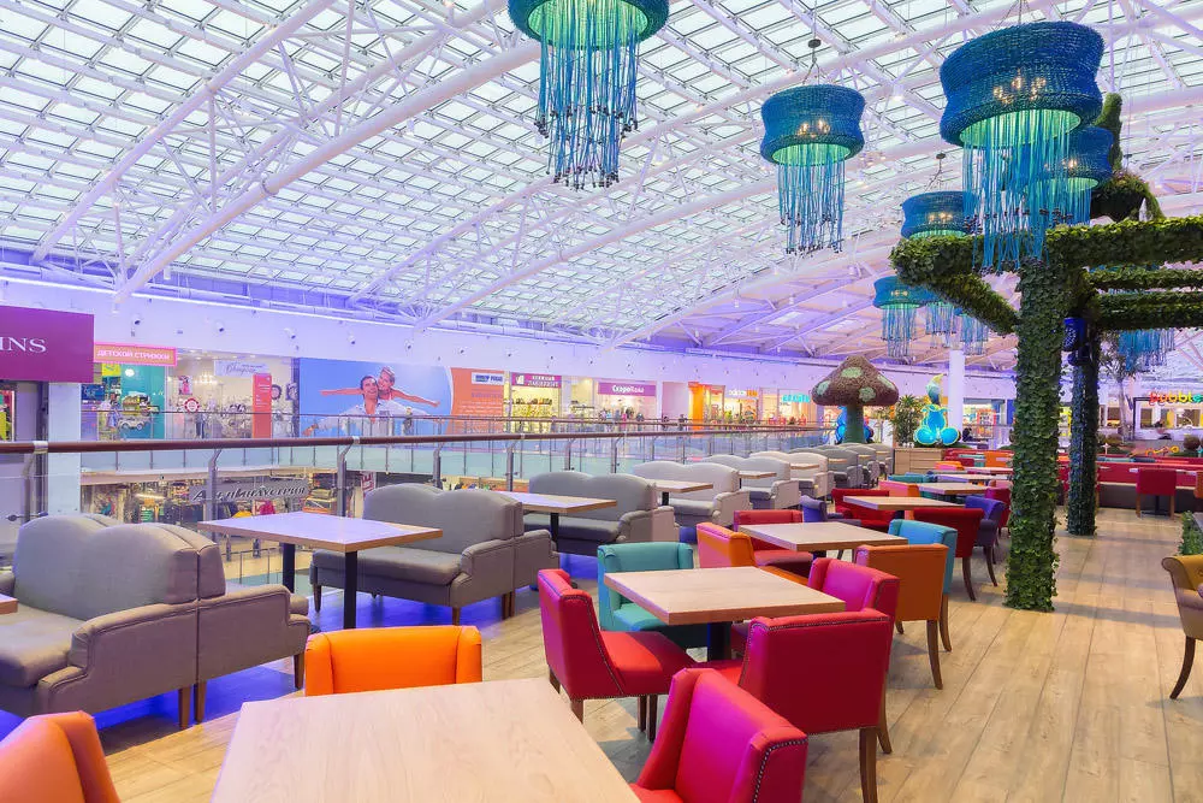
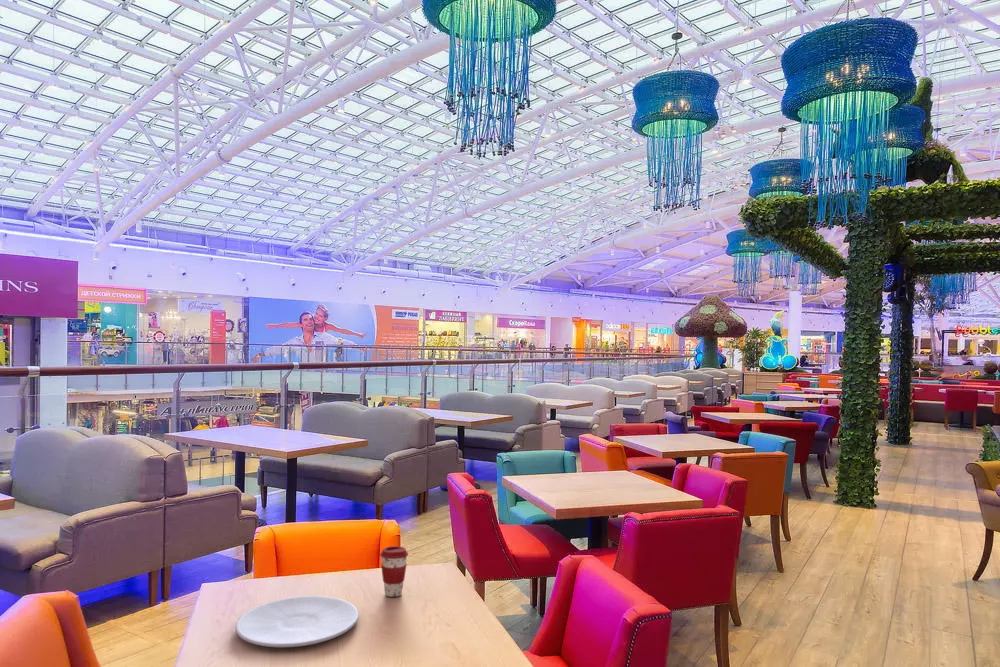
+ coffee cup [379,545,409,598]
+ plate [235,595,360,648]
